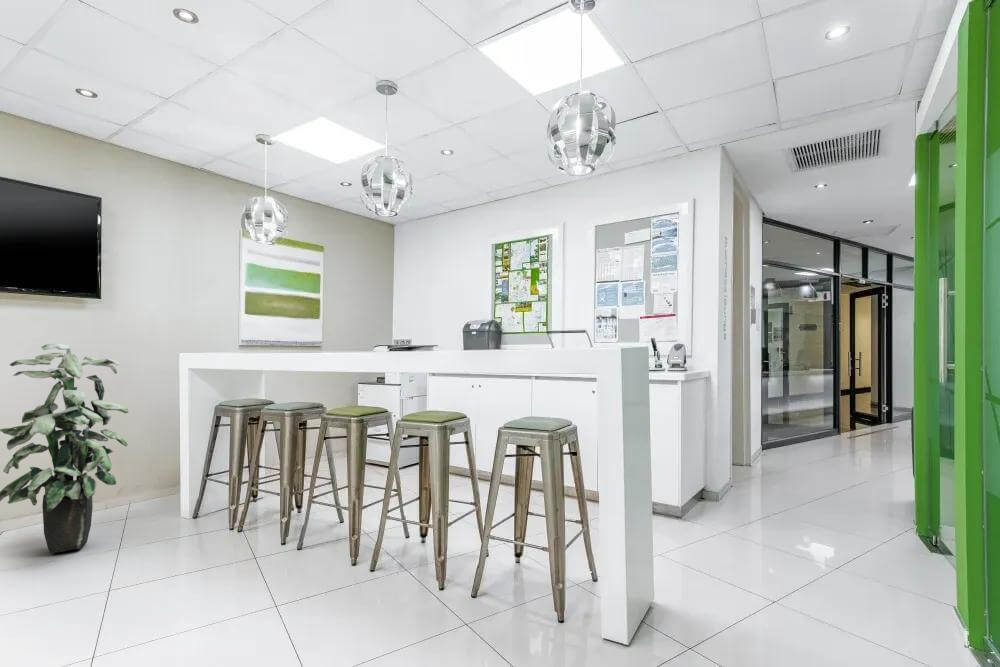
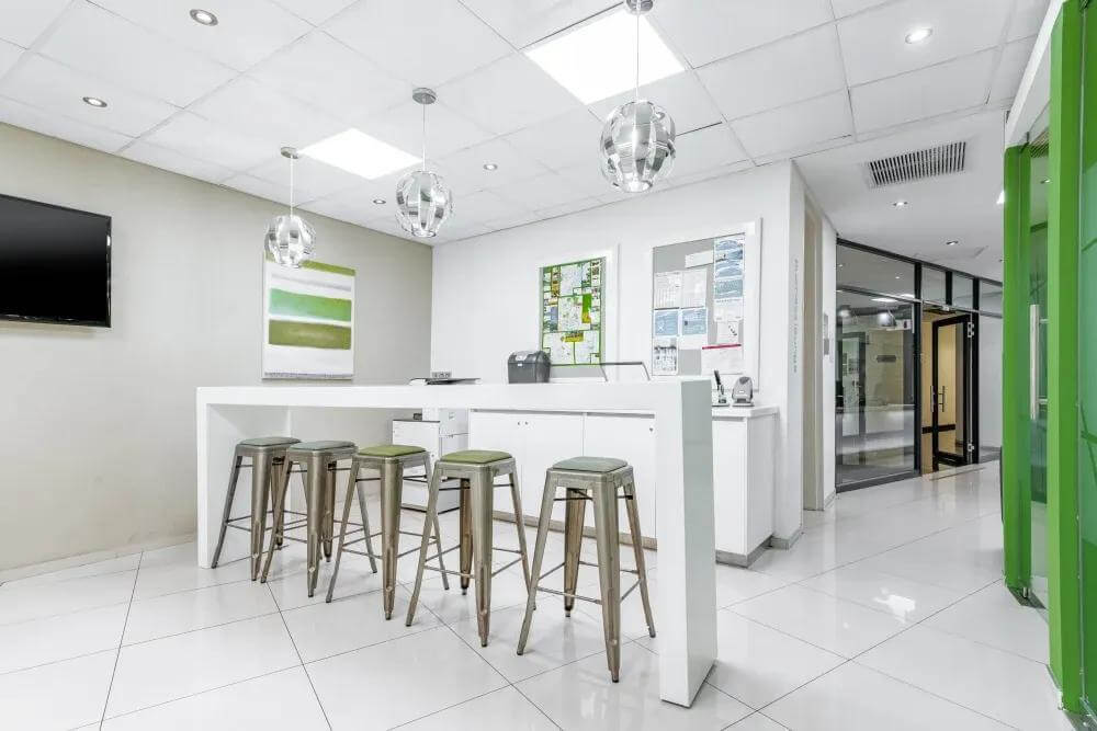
- indoor plant [0,343,130,554]
